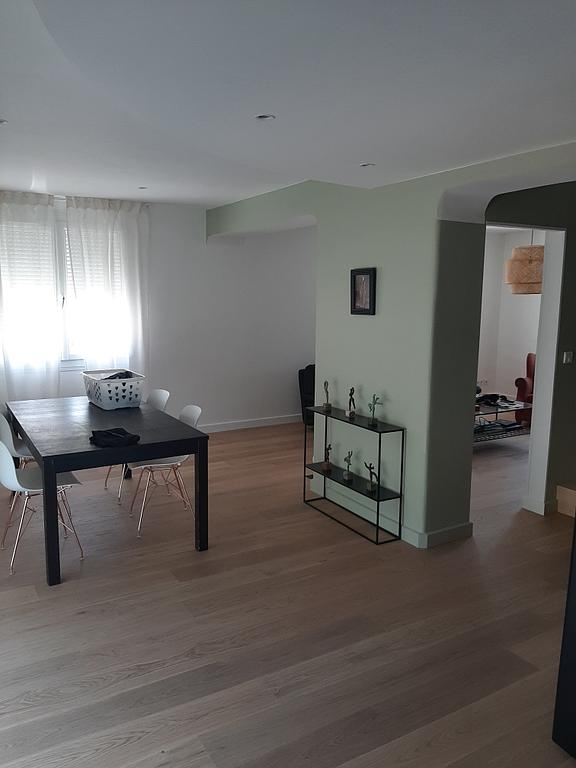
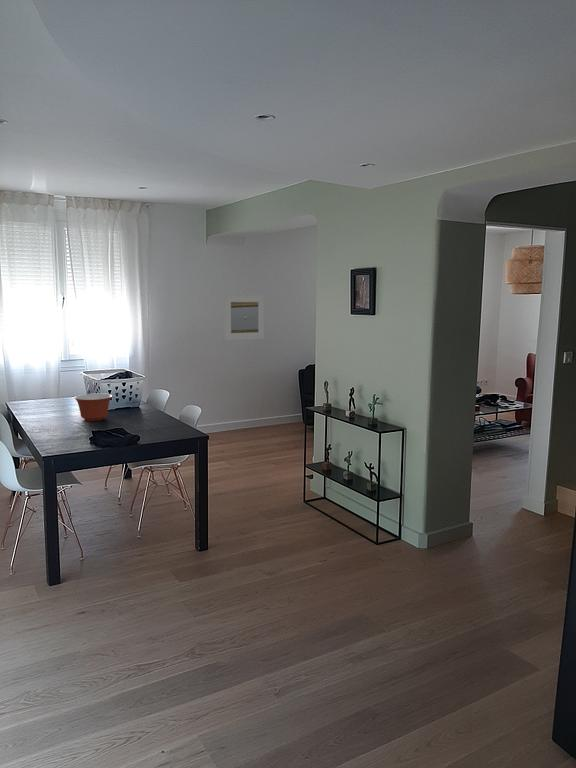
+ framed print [223,294,266,341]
+ mixing bowl [73,393,113,422]
